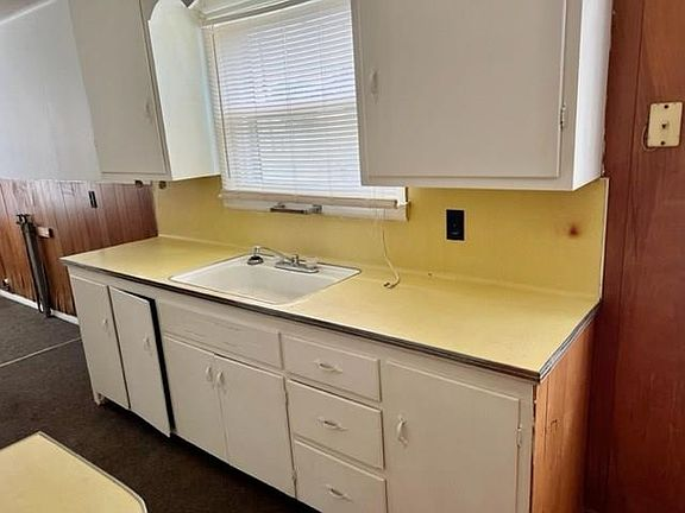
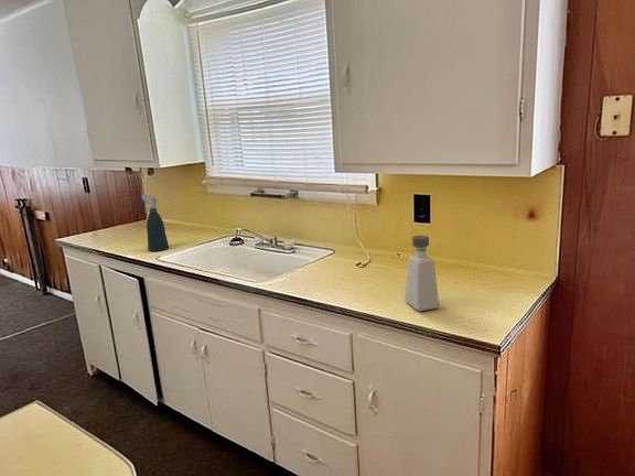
+ spray bottle [139,193,170,252]
+ soap dispenser [403,235,440,312]
